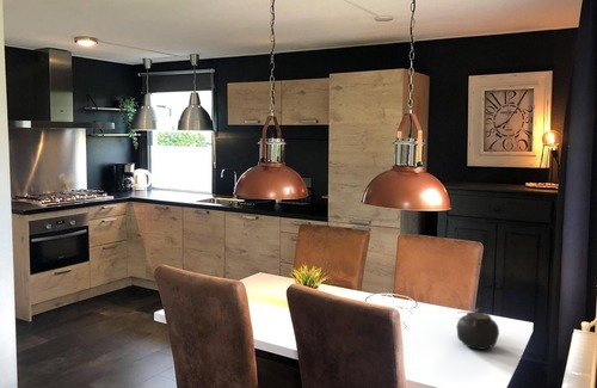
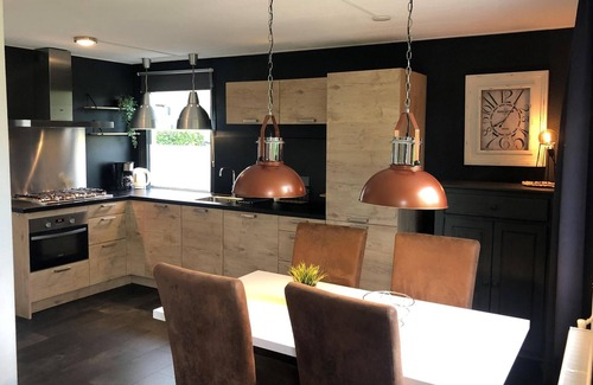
- teapot [455,307,500,351]
